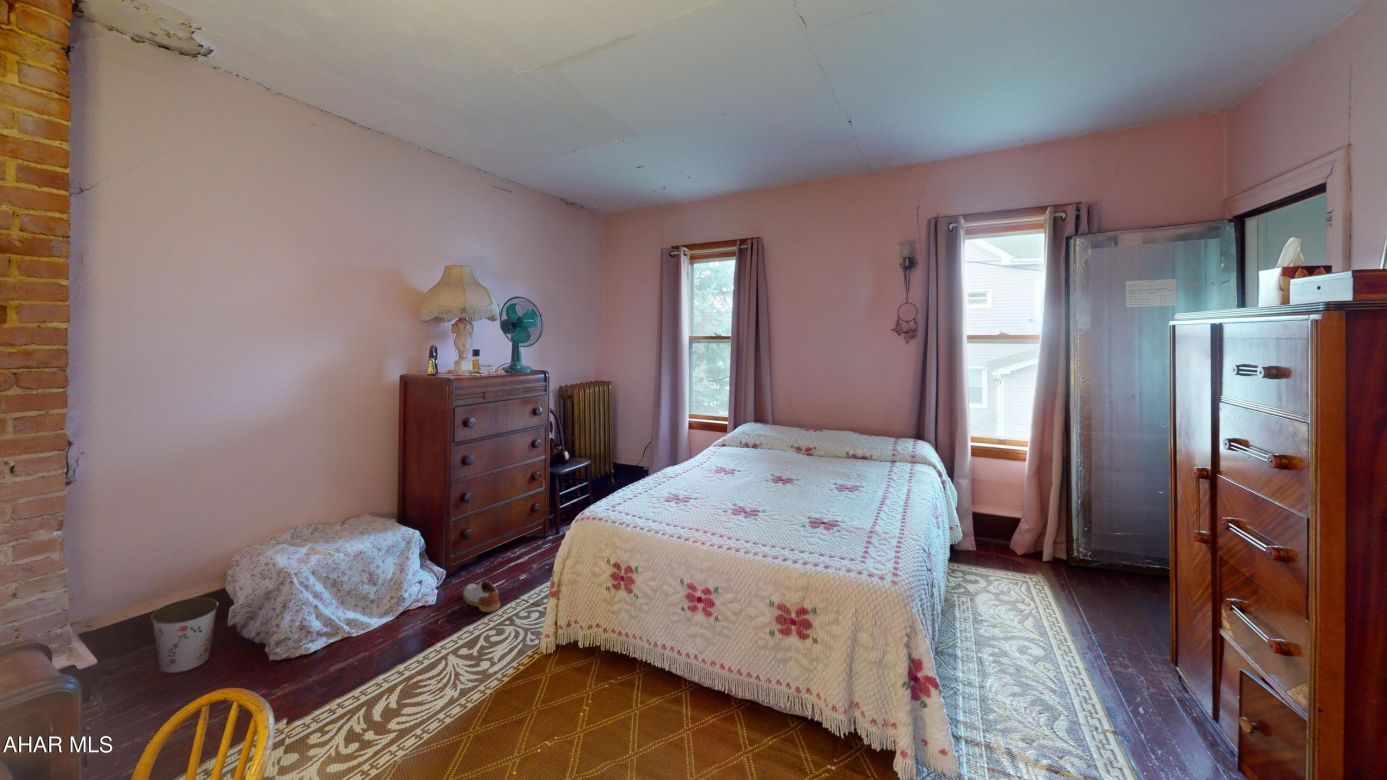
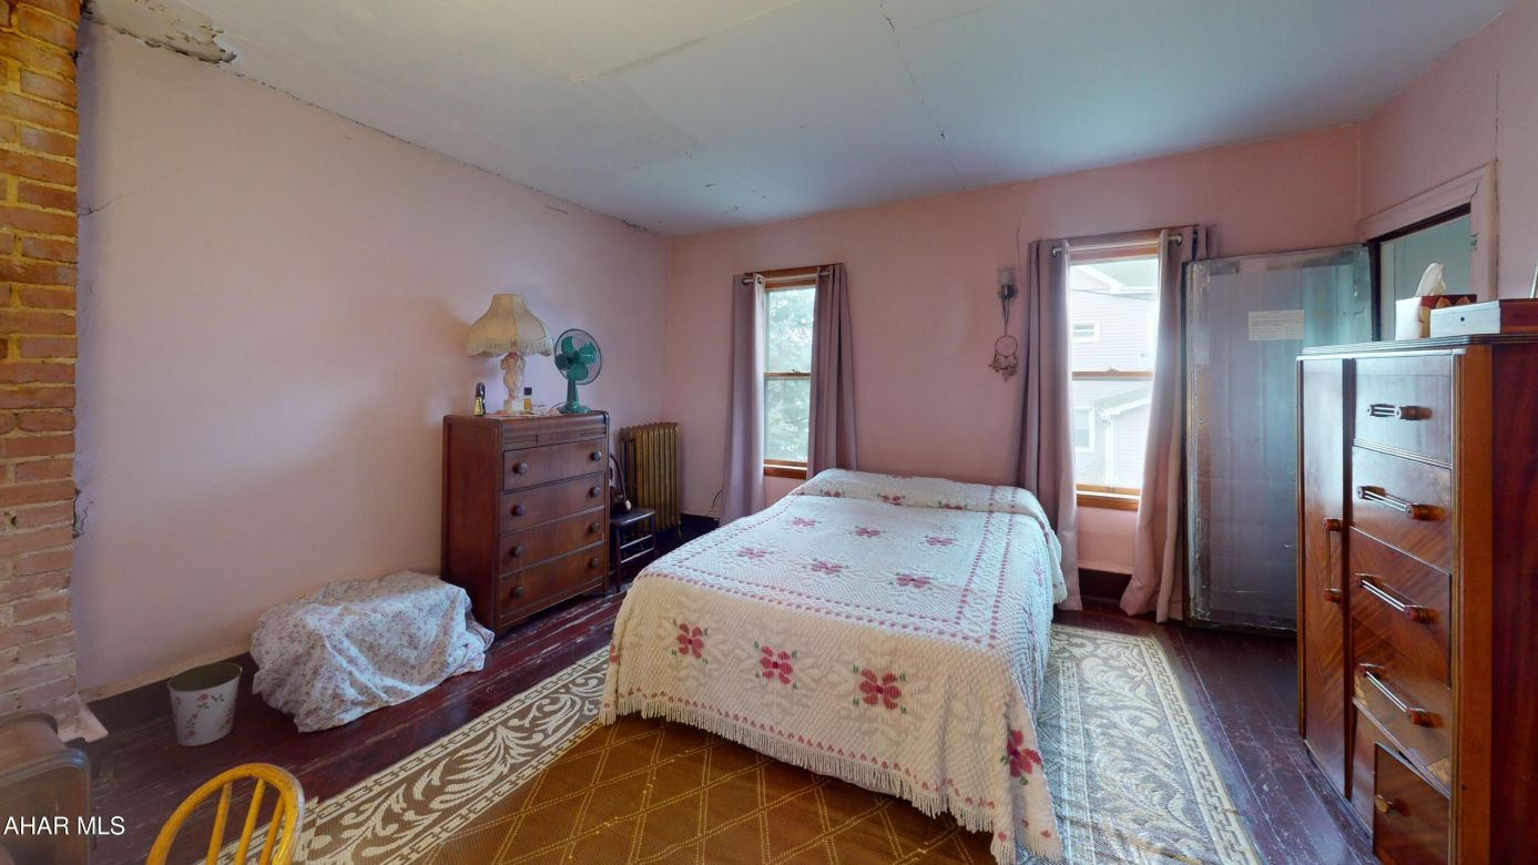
- shoe [462,579,501,614]
